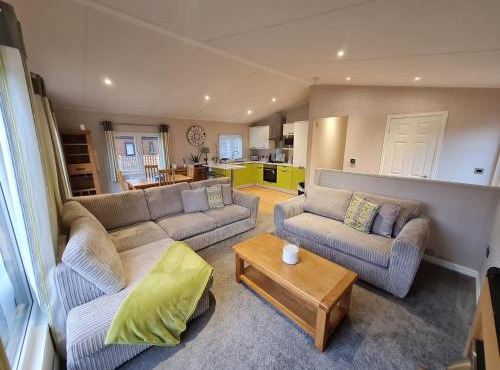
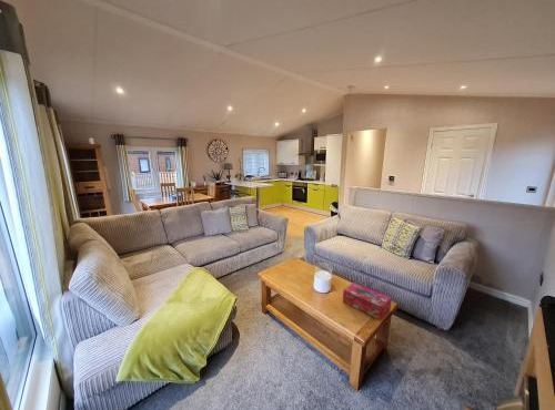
+ tissue box [342,281,393,321]
